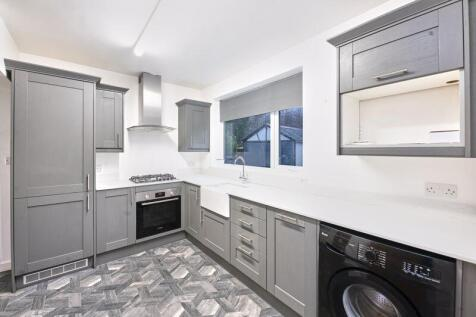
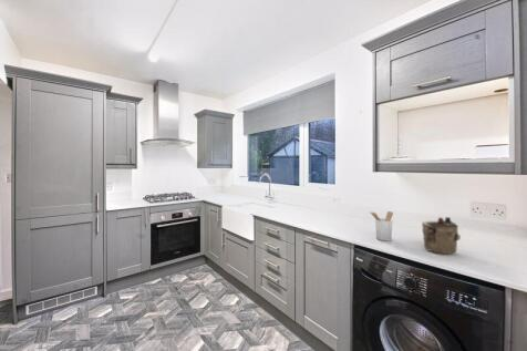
+ utensil holder [369,210,394,242]
+ teapot [421,216,462,255]
